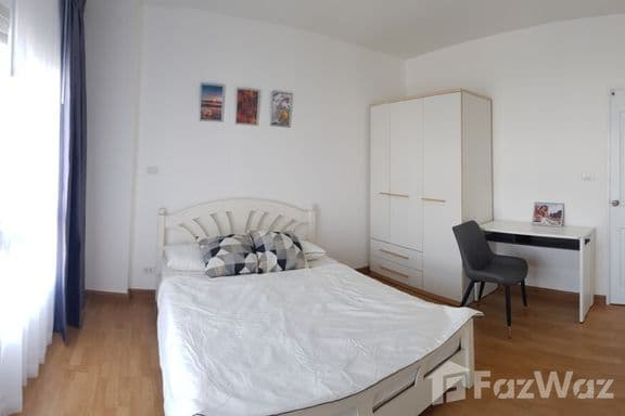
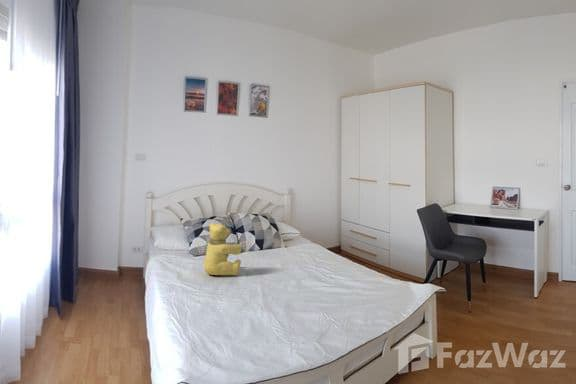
+ teddy bear [203,222,243,277]
